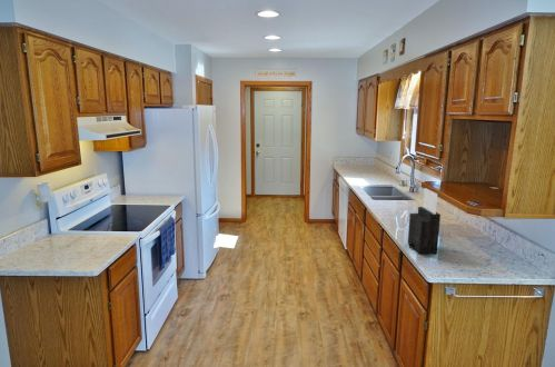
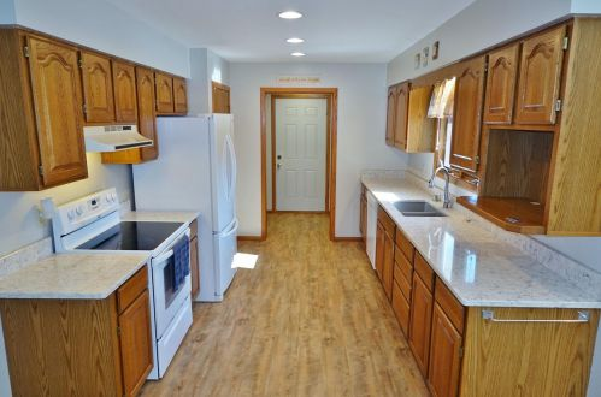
- knife block [407,187,442,255]
